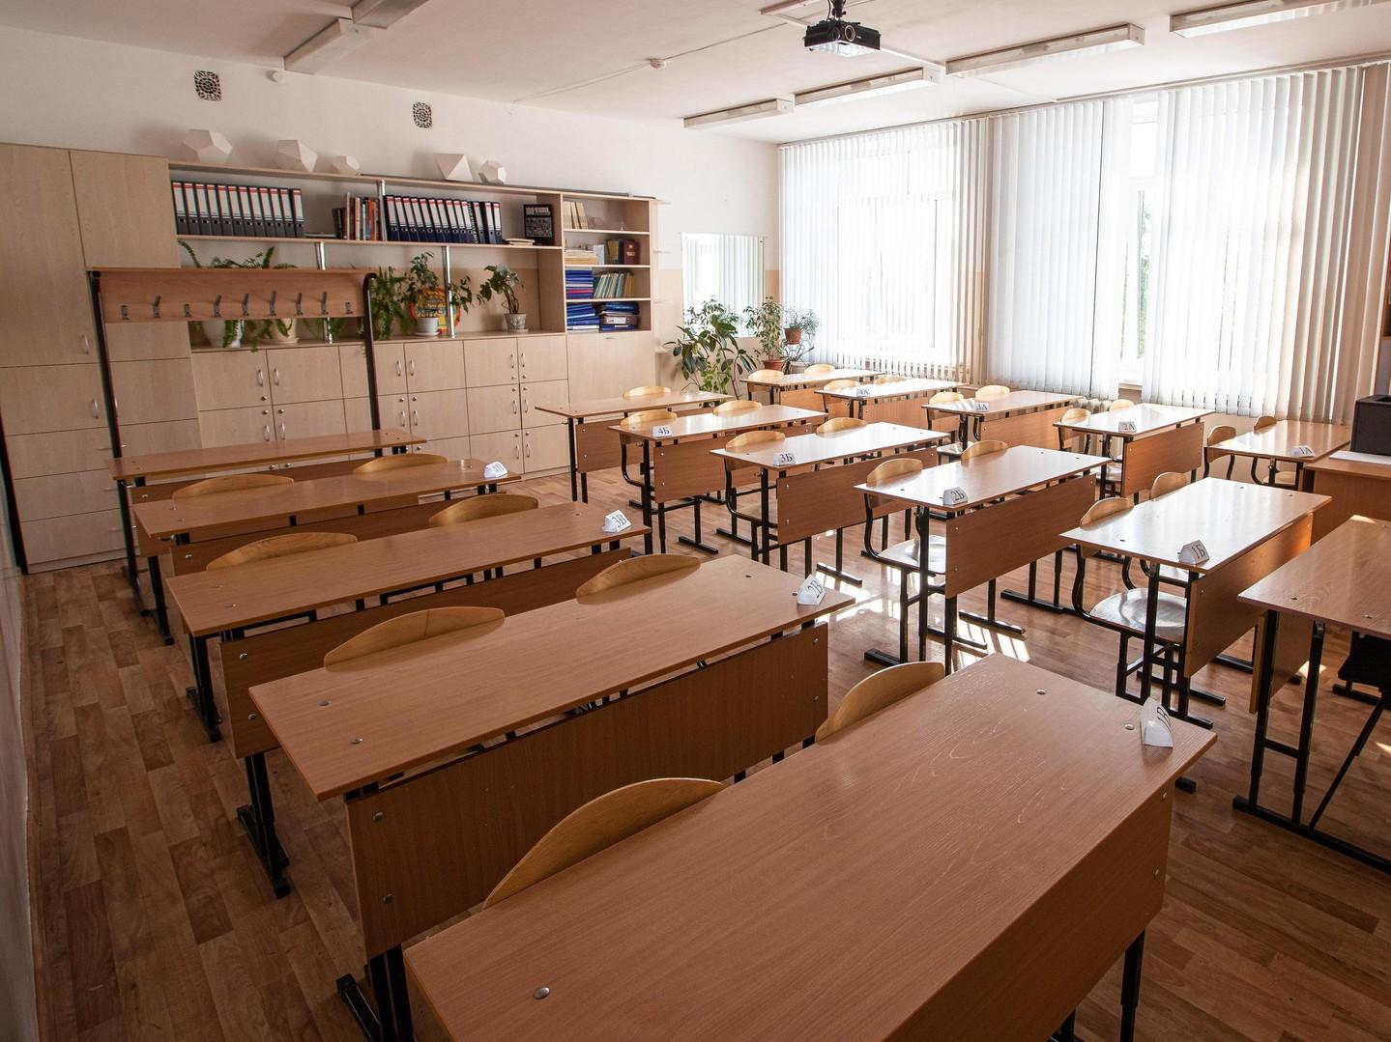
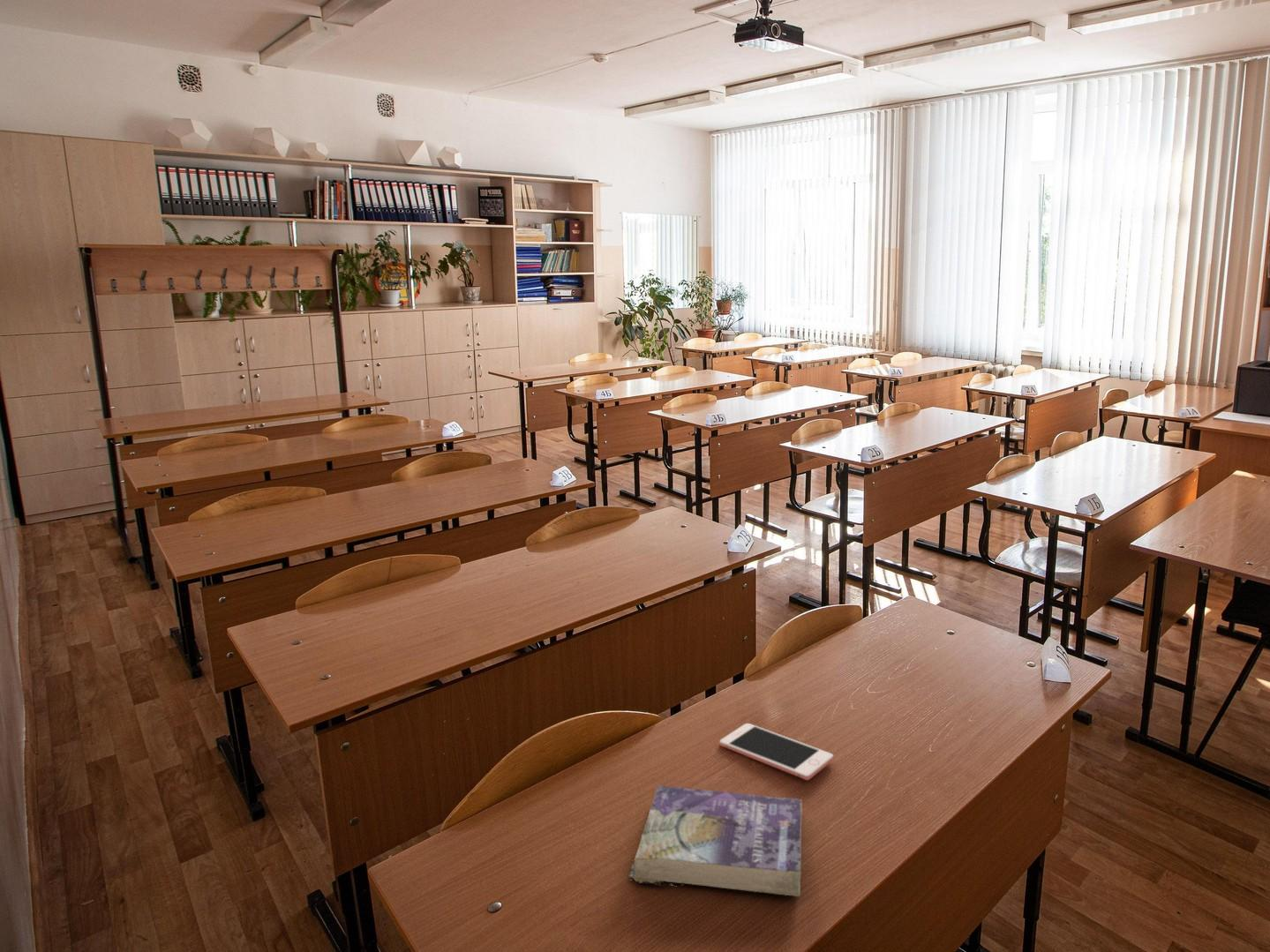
+ cell phone [718,723,834,781]
+ book [628,784,803,898]
